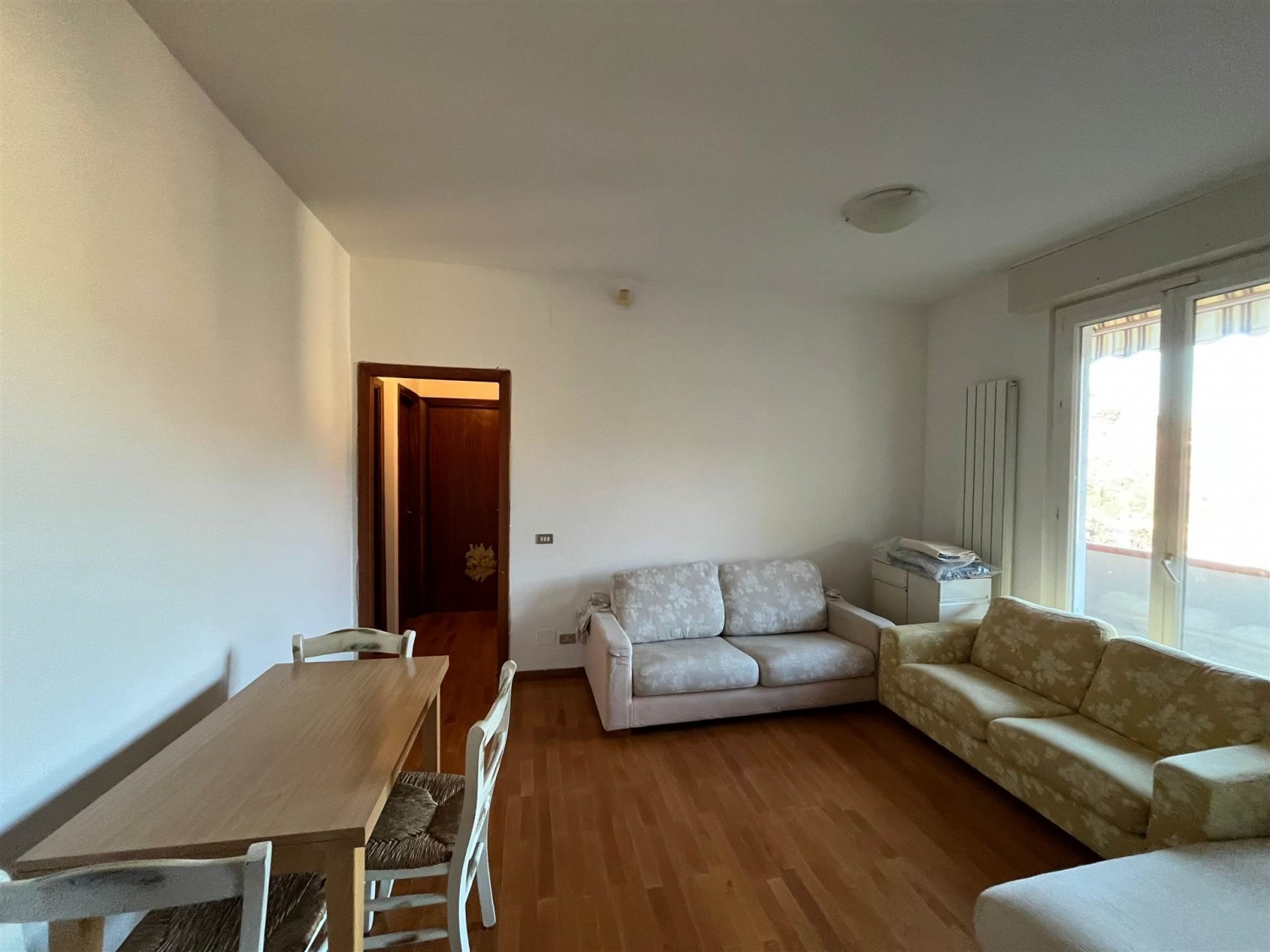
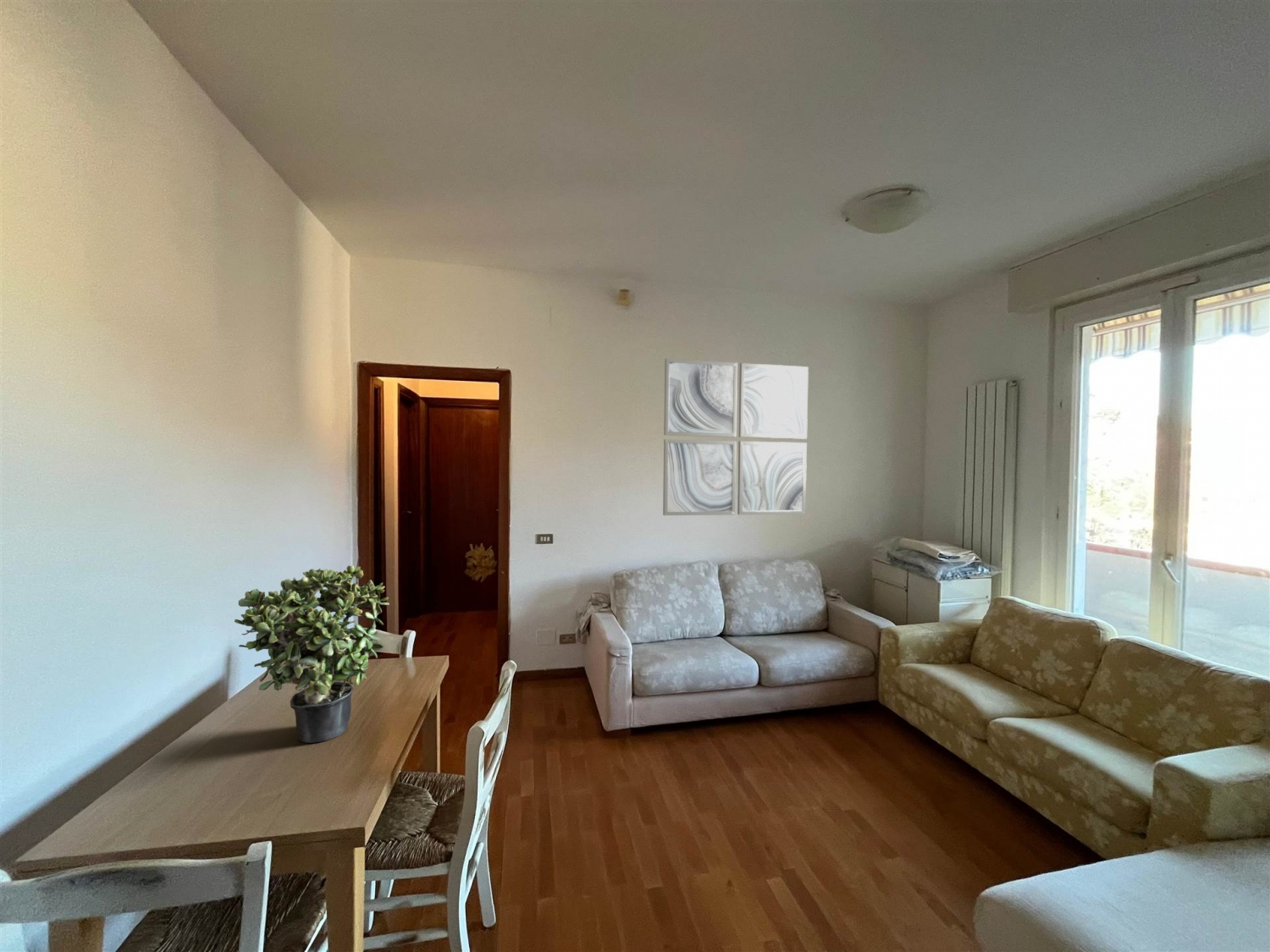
+ potted plant [234,564,390,744]
+ wall art [662,358,809,516]
